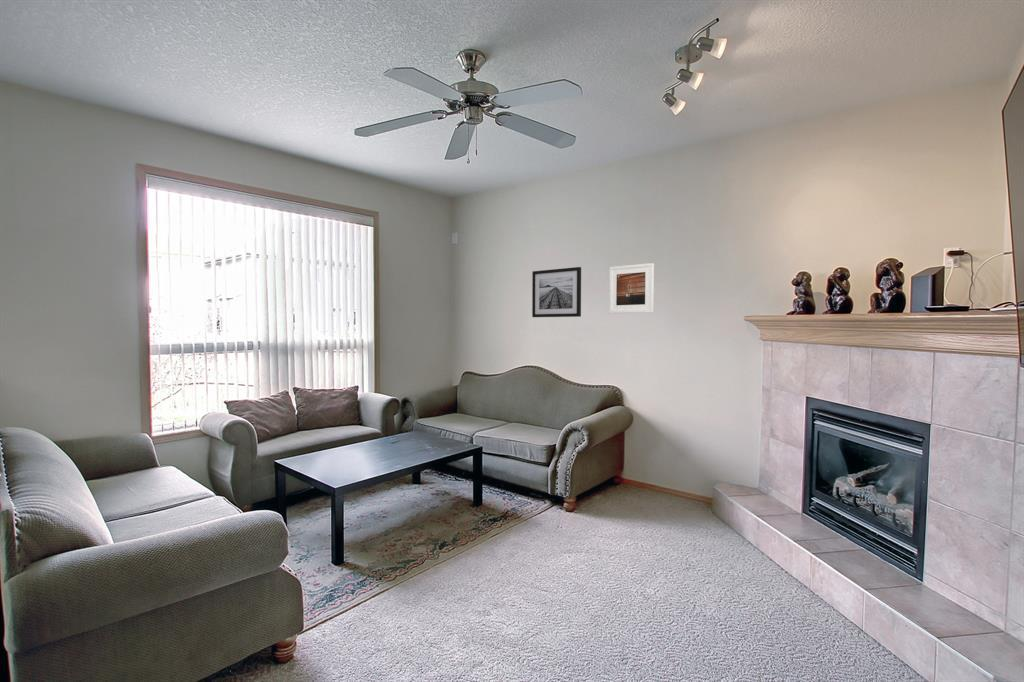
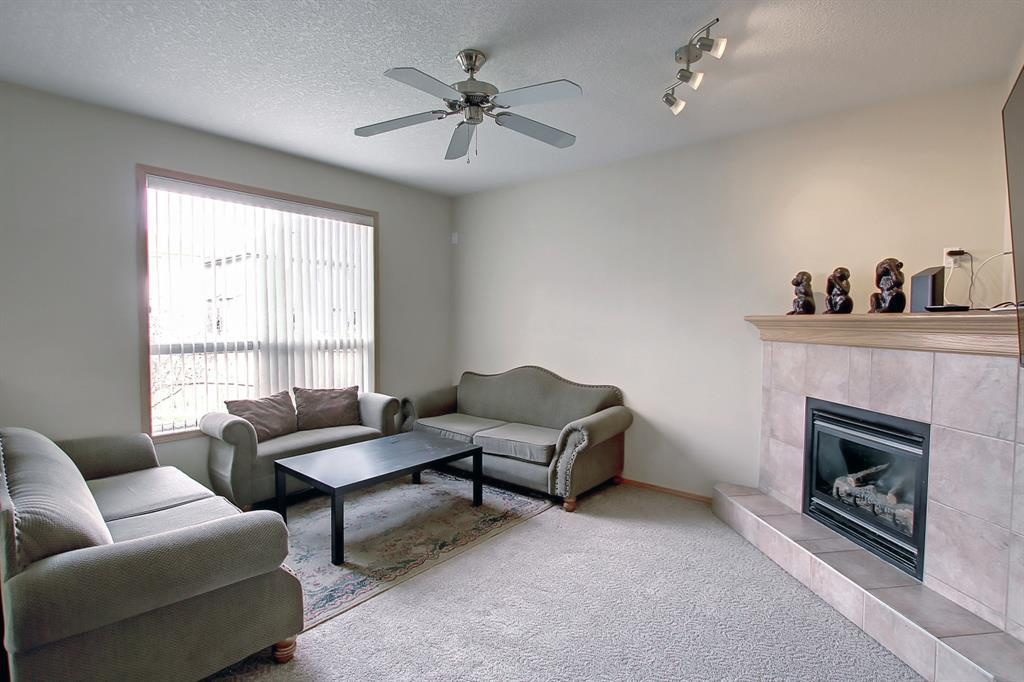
- wall art [531,266,582,318]
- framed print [608,262,655,314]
